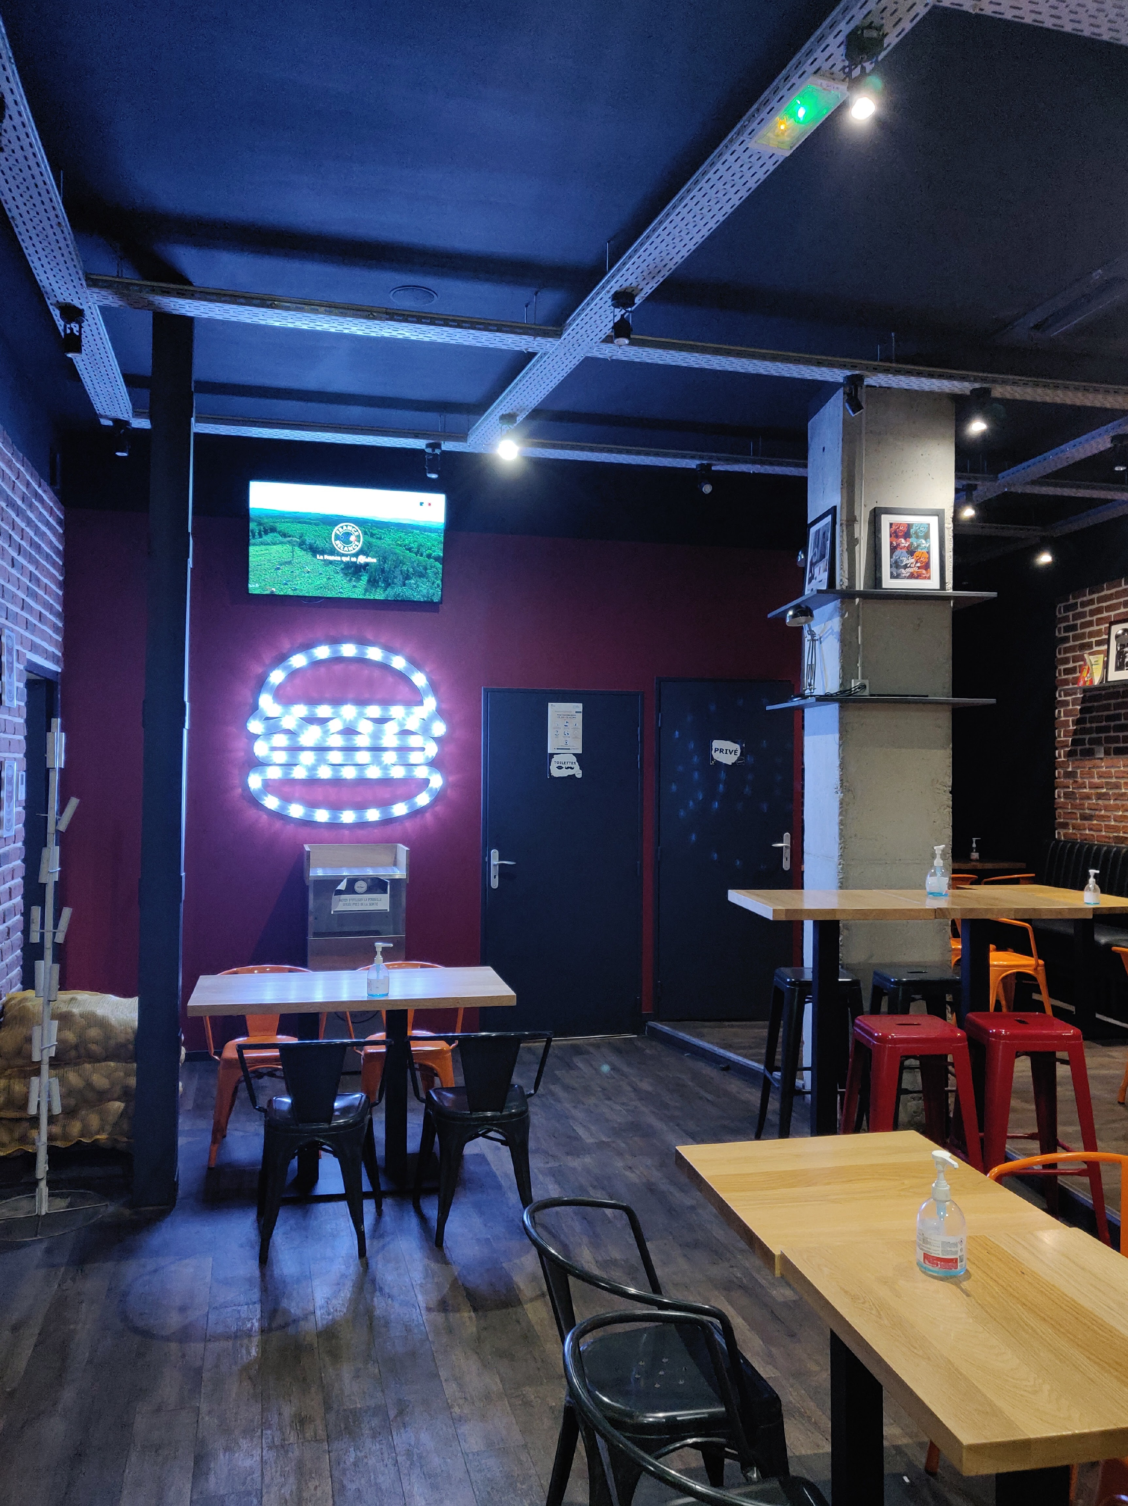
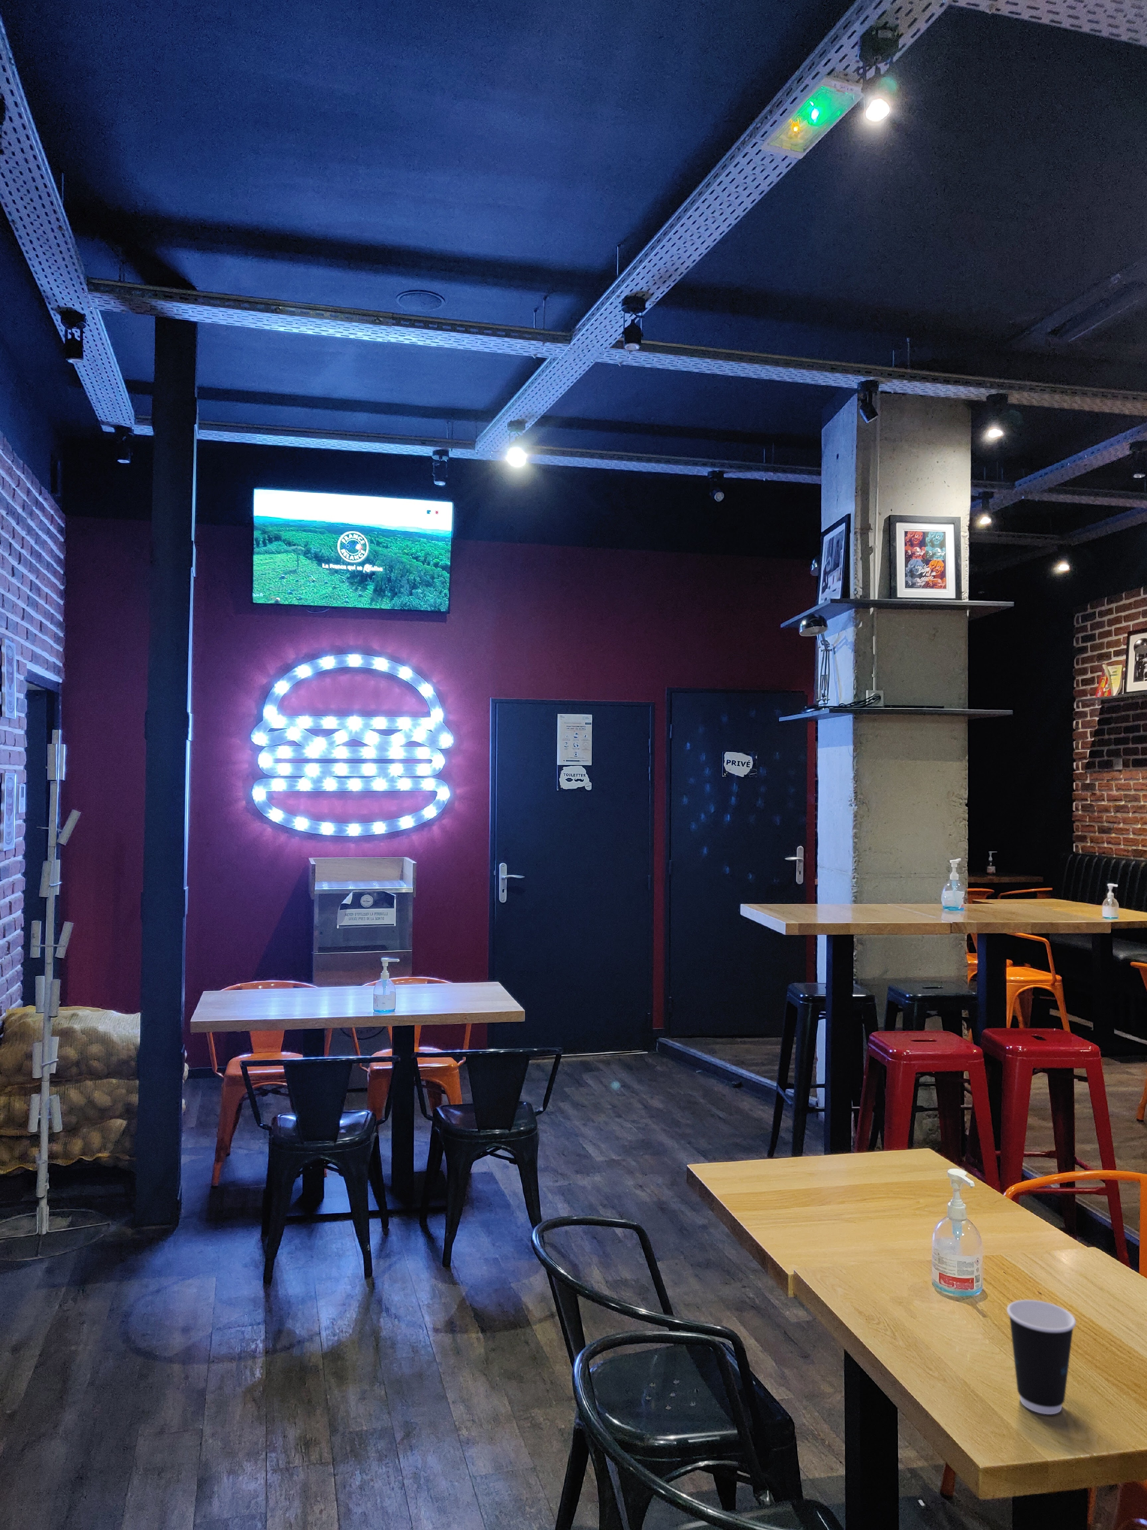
+ dixie cup [1006,1300,1076,1414]
